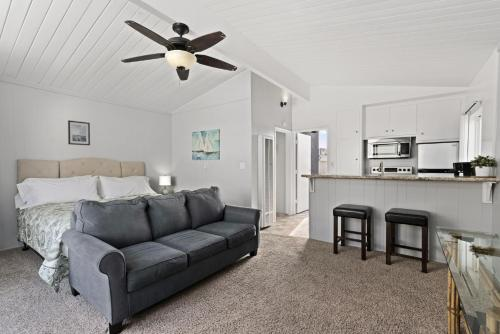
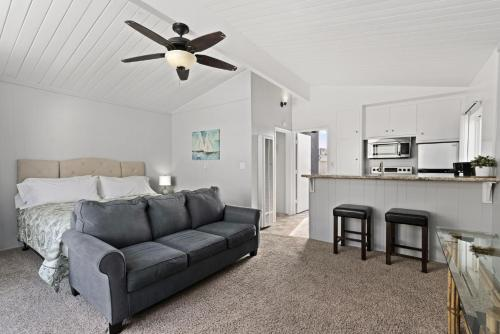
- wall art [67,119,91,146]
